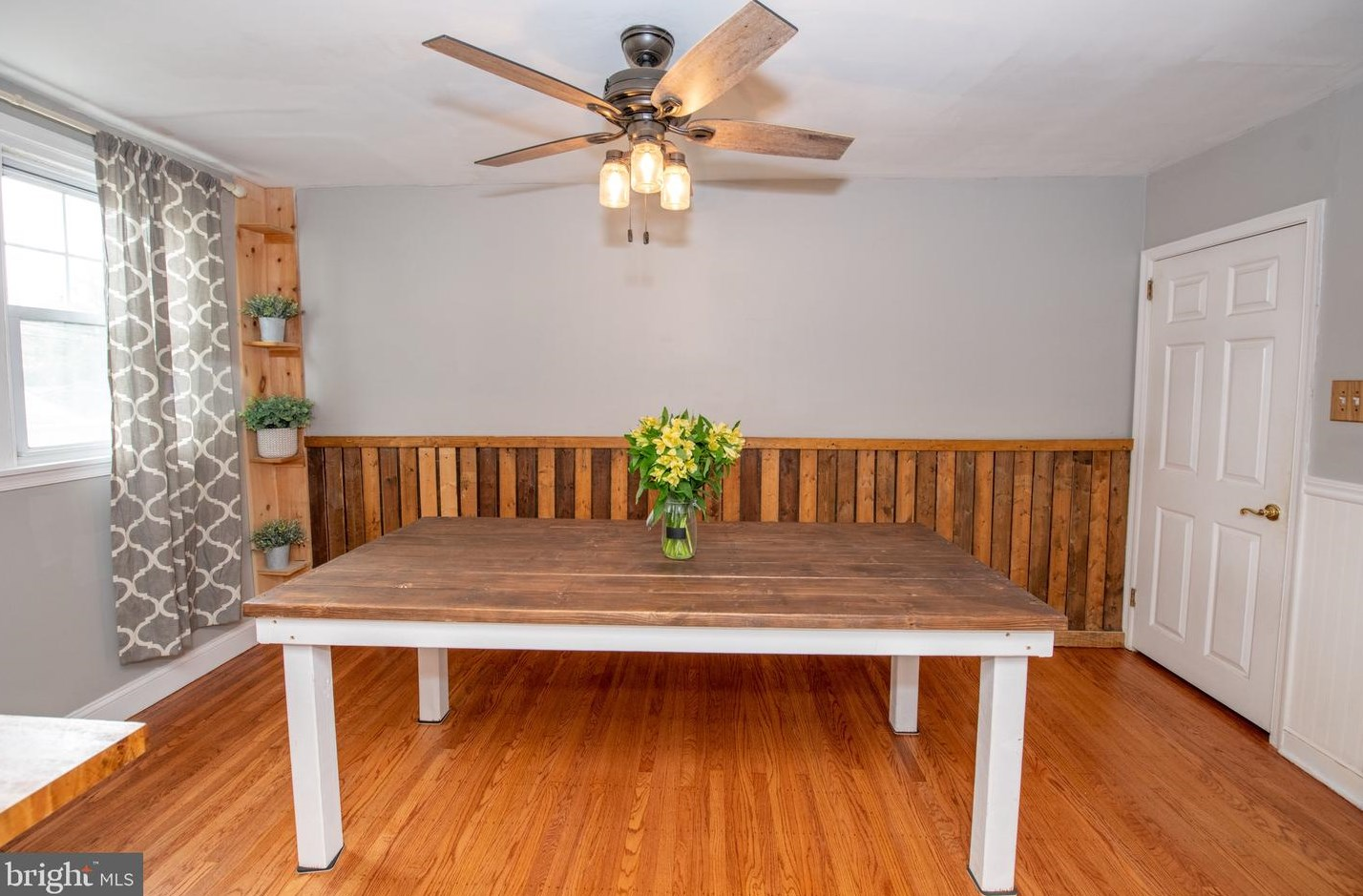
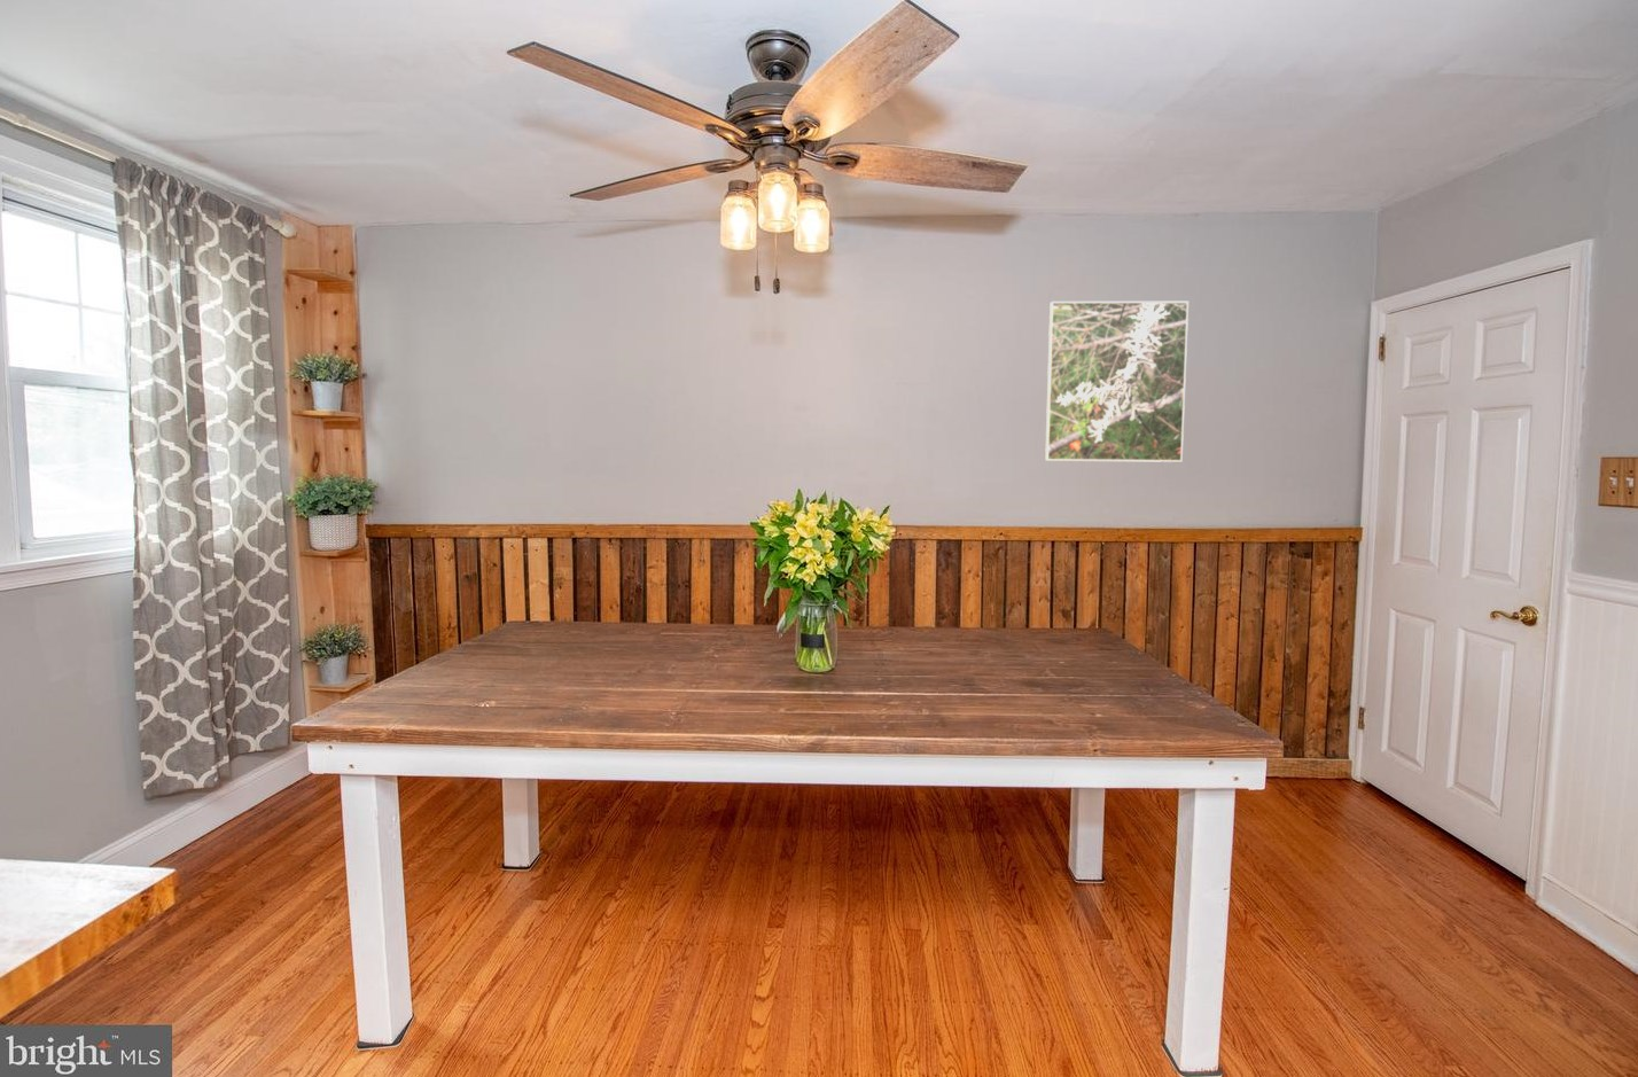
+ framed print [1044,301,1190,463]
